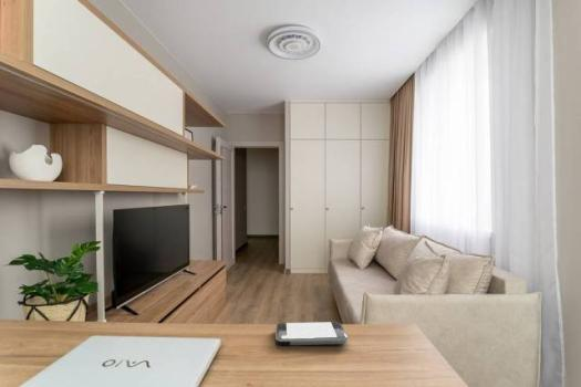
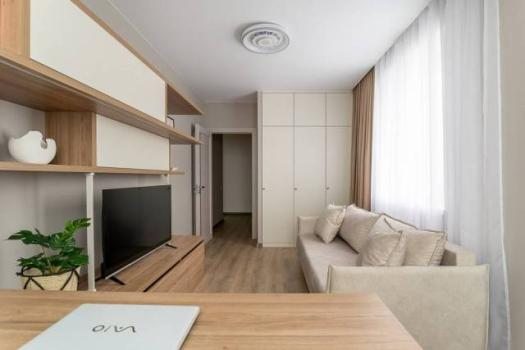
- smartphone [274,321,349,346]
